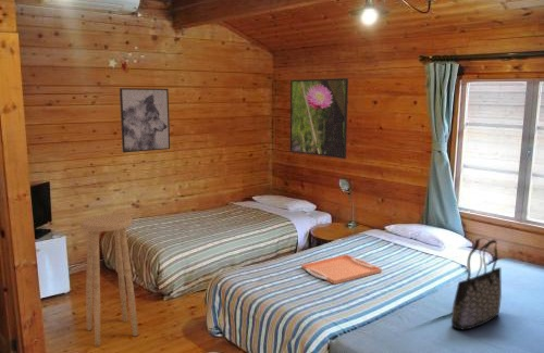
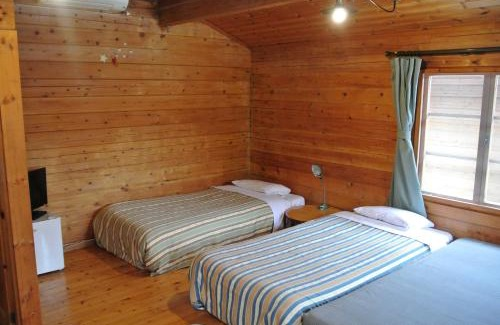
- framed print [289,77,349,160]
- serving tray [300,253,383,286]
- tote bag [450,237,503,330]
- wall art [119,87,171,153]
- stool [79,213,139,346]
